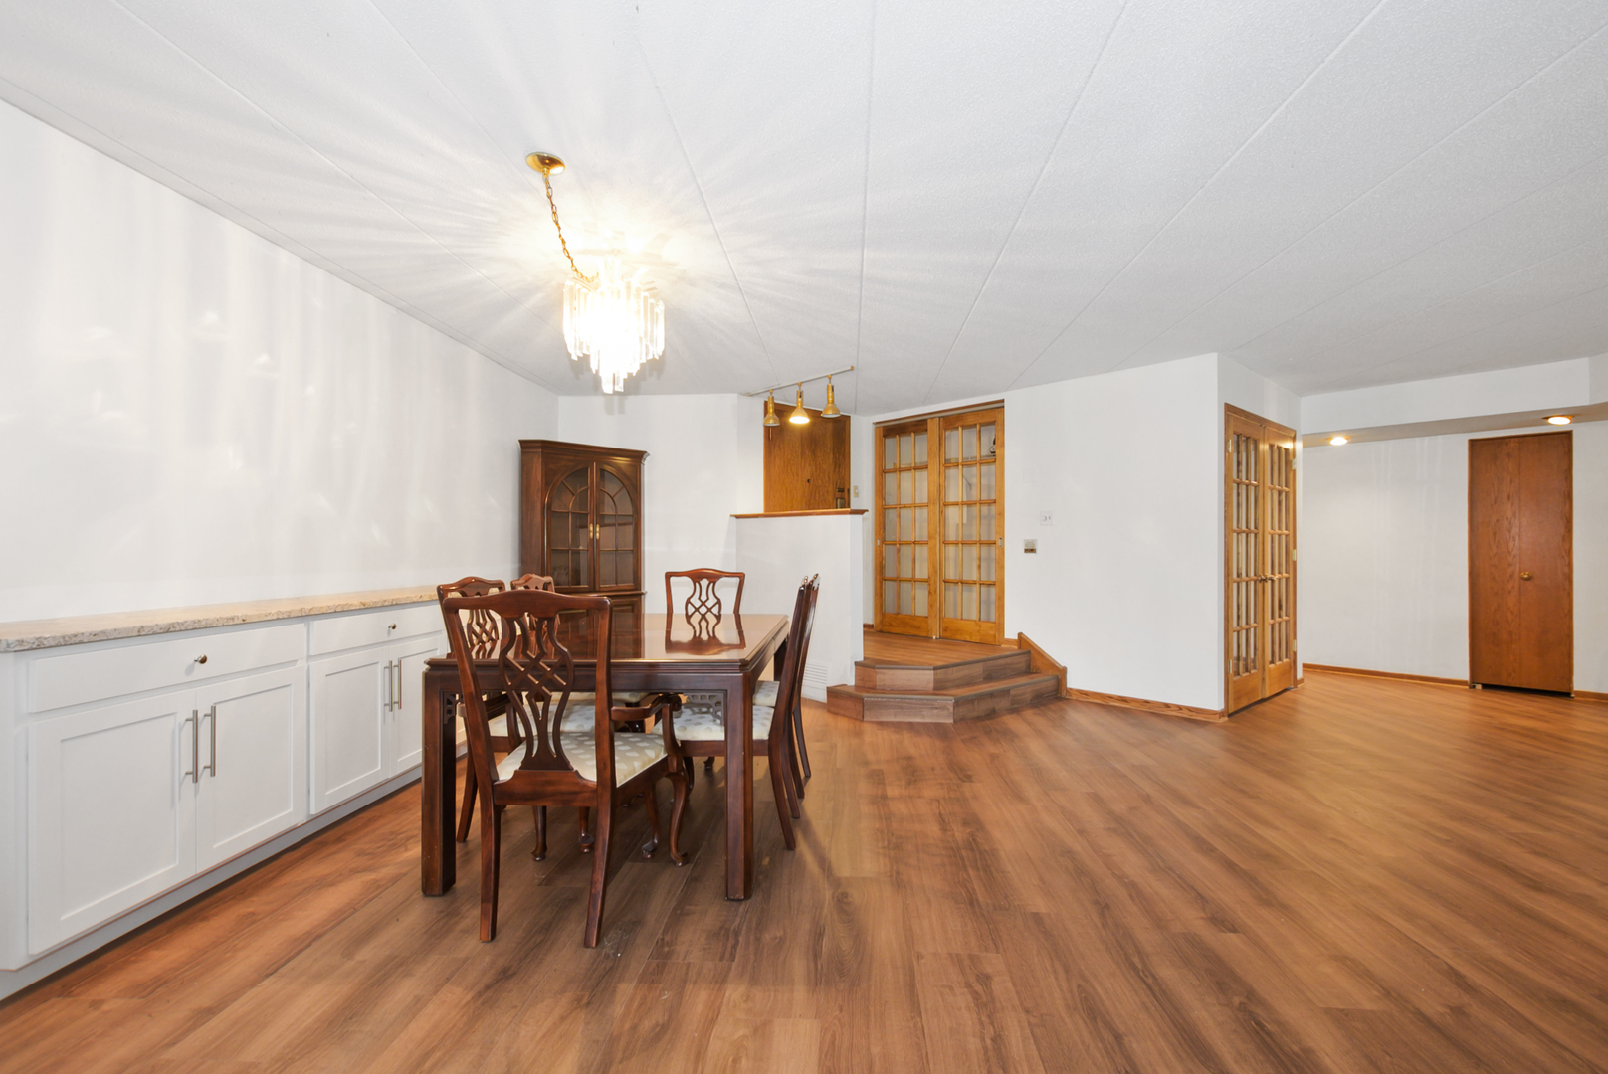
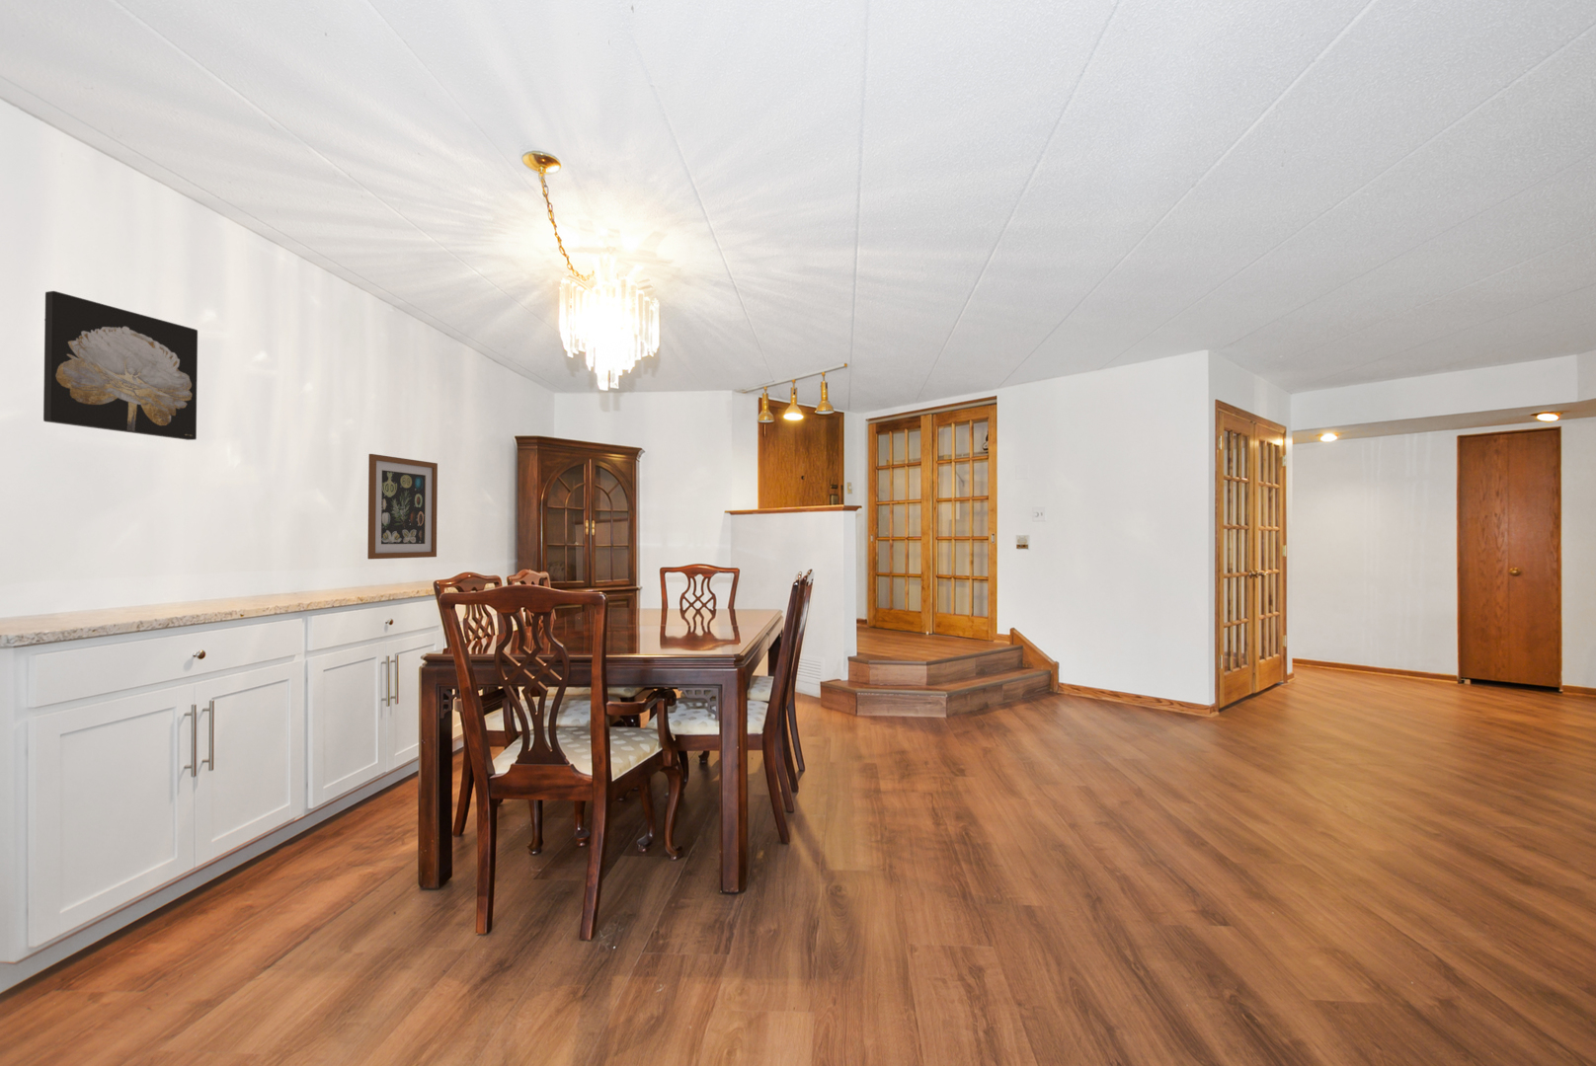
+ wall art [367,453,438,559]
+ wall art [43,290,199,441]
